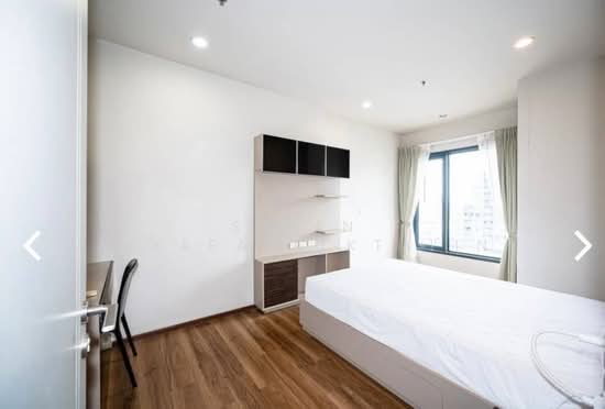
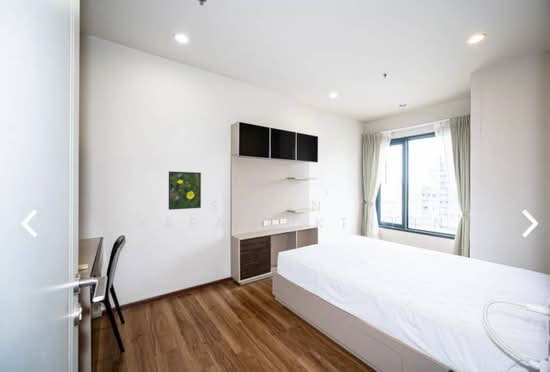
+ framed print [168,170,202,211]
